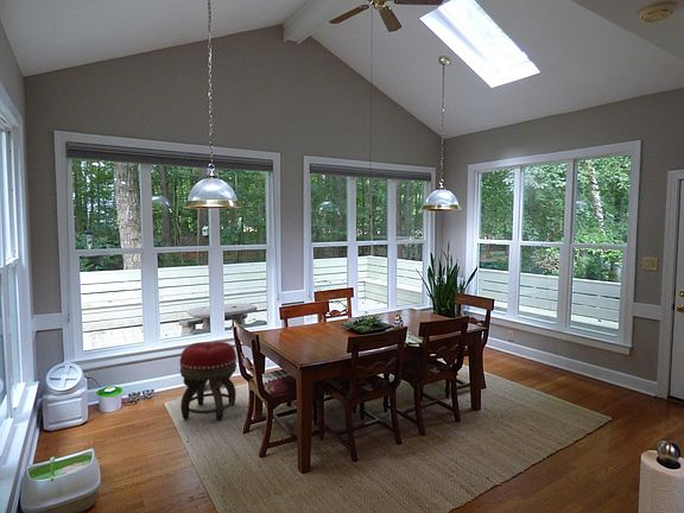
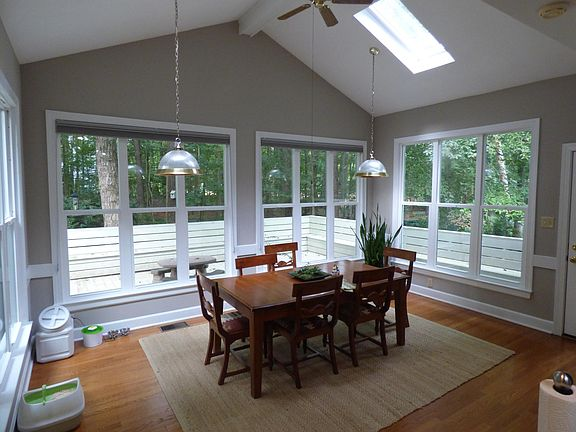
- footstool [178,341,238,422]
